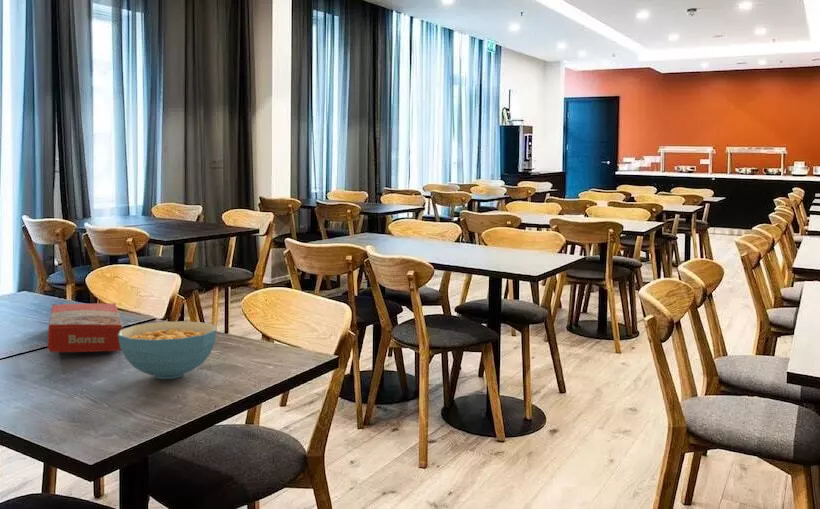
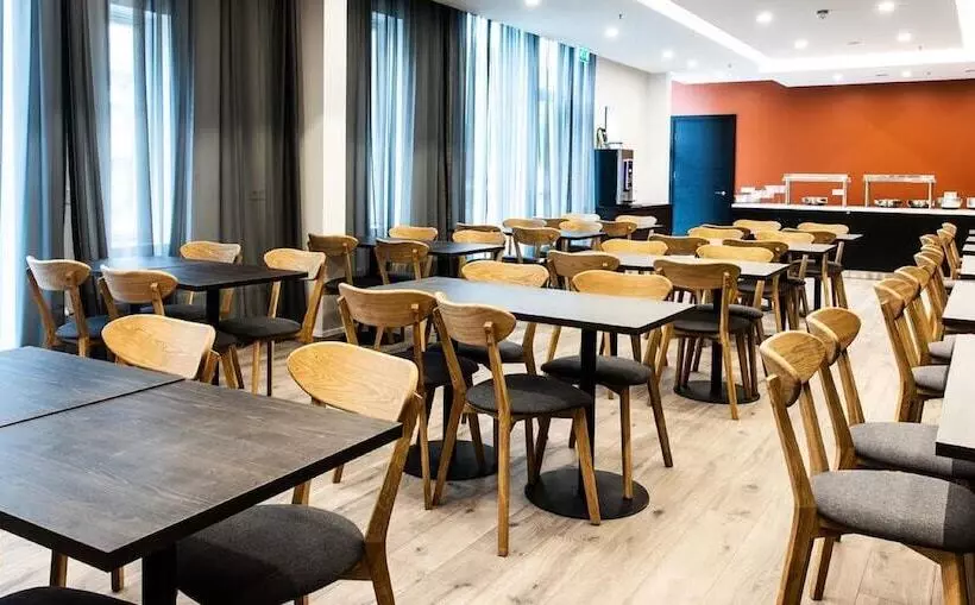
- cereal bowl [118,320,217,380]
- macaroni box [46,302,124,353]
